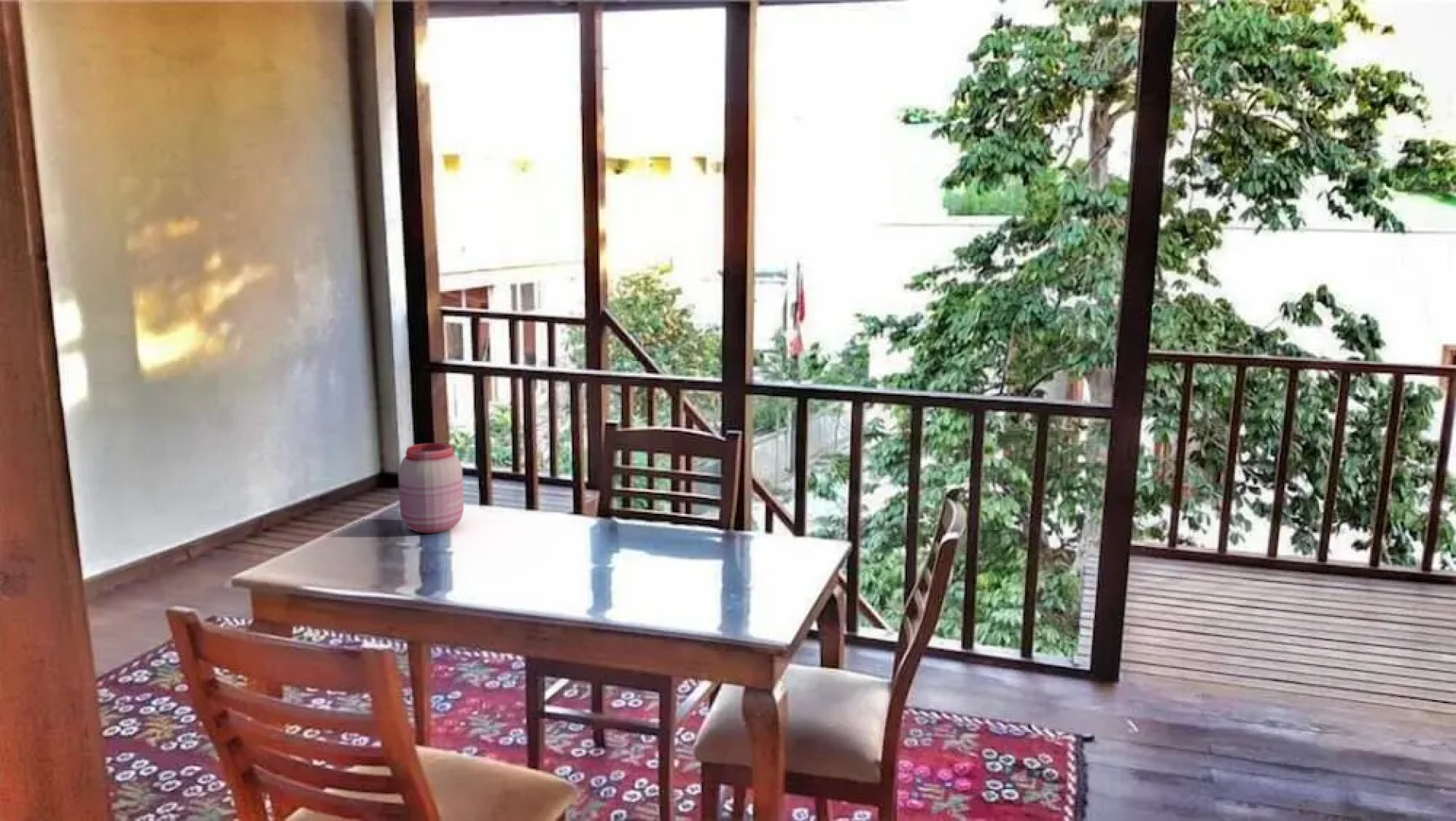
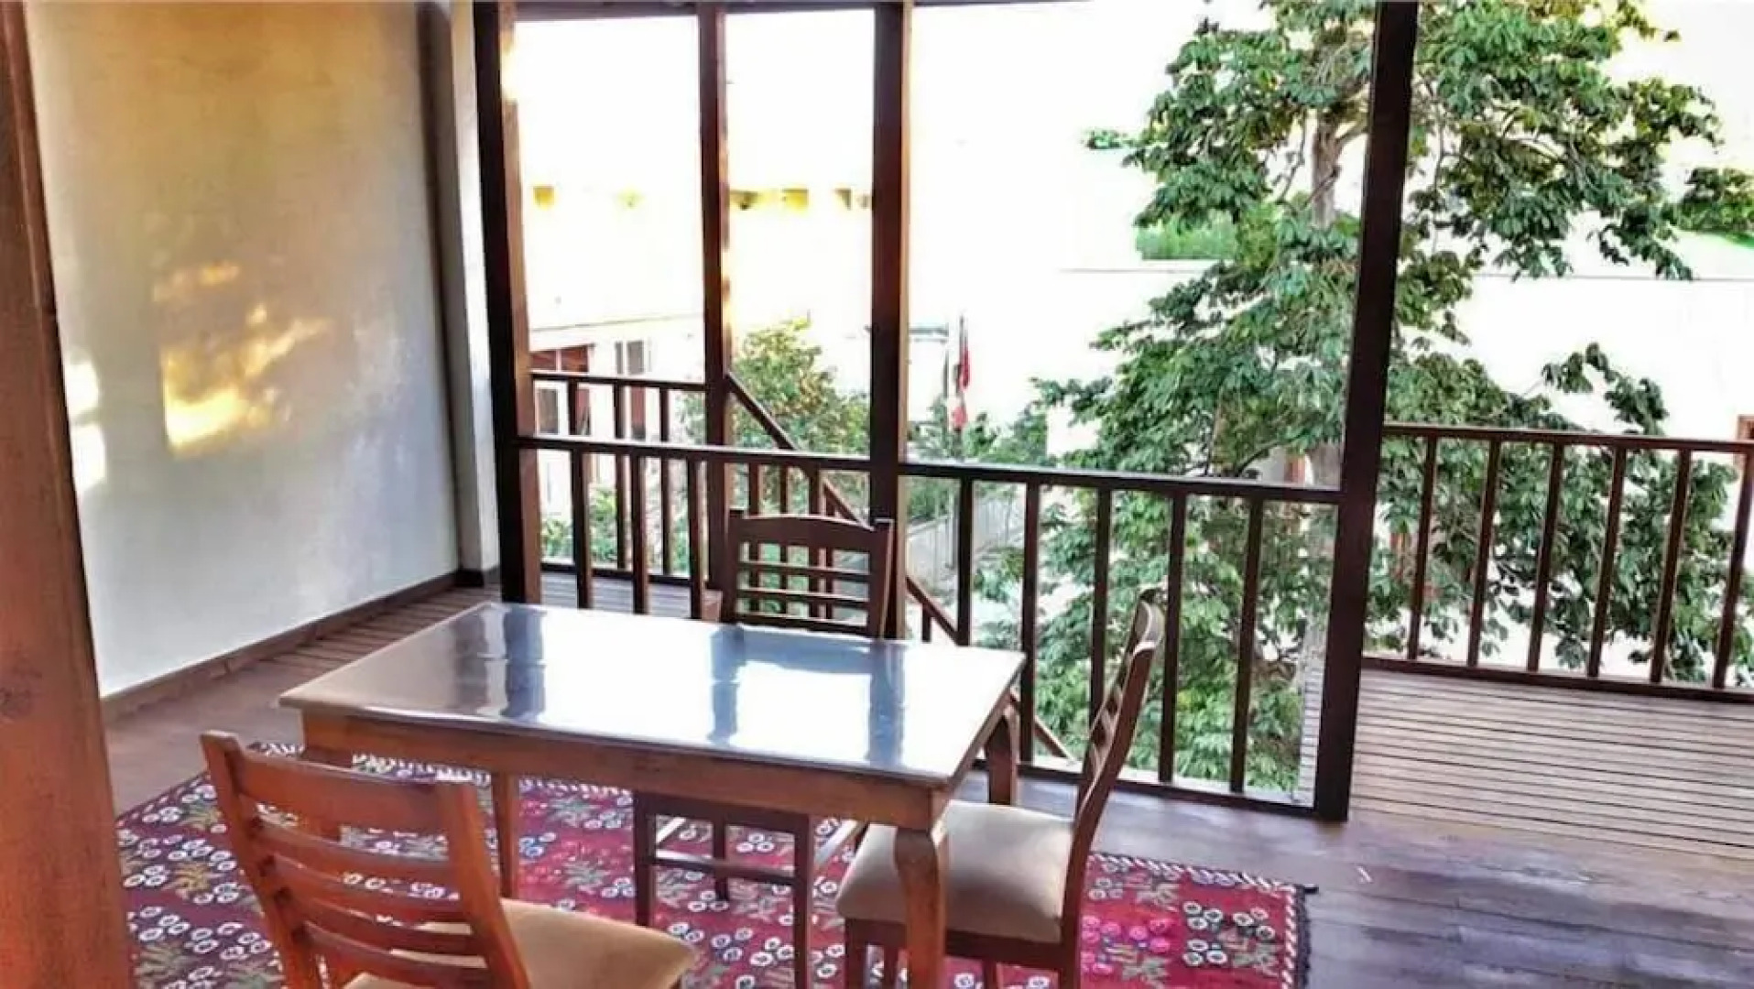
- jar [398,442,465,534]
